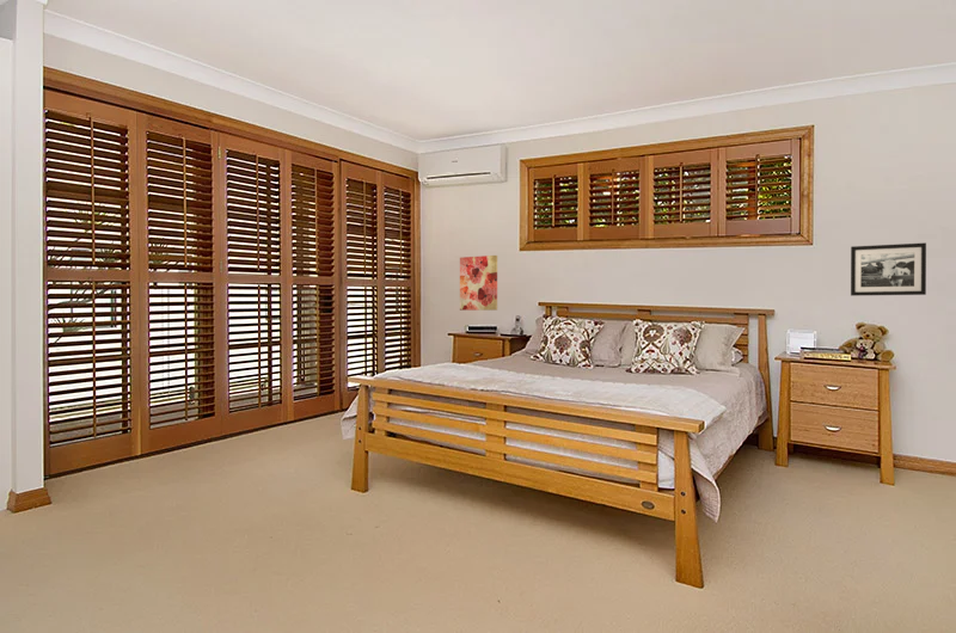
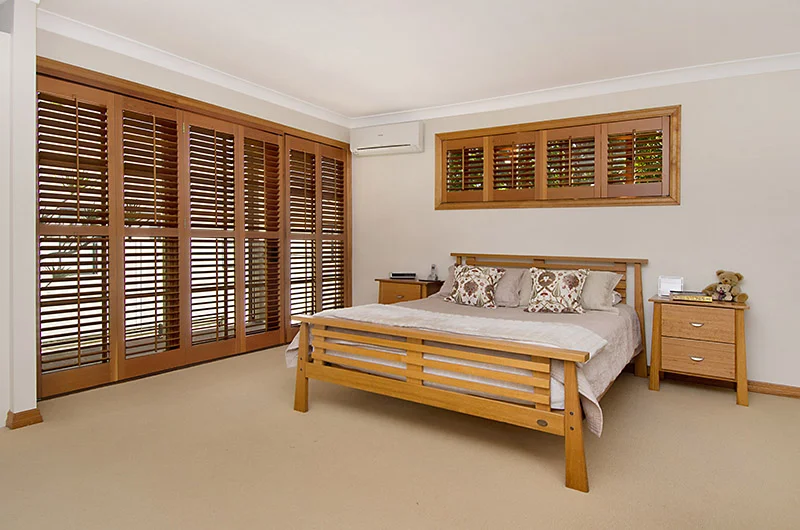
- picture frame [850,242,927,297]
- wall art [459,254,498,312]
